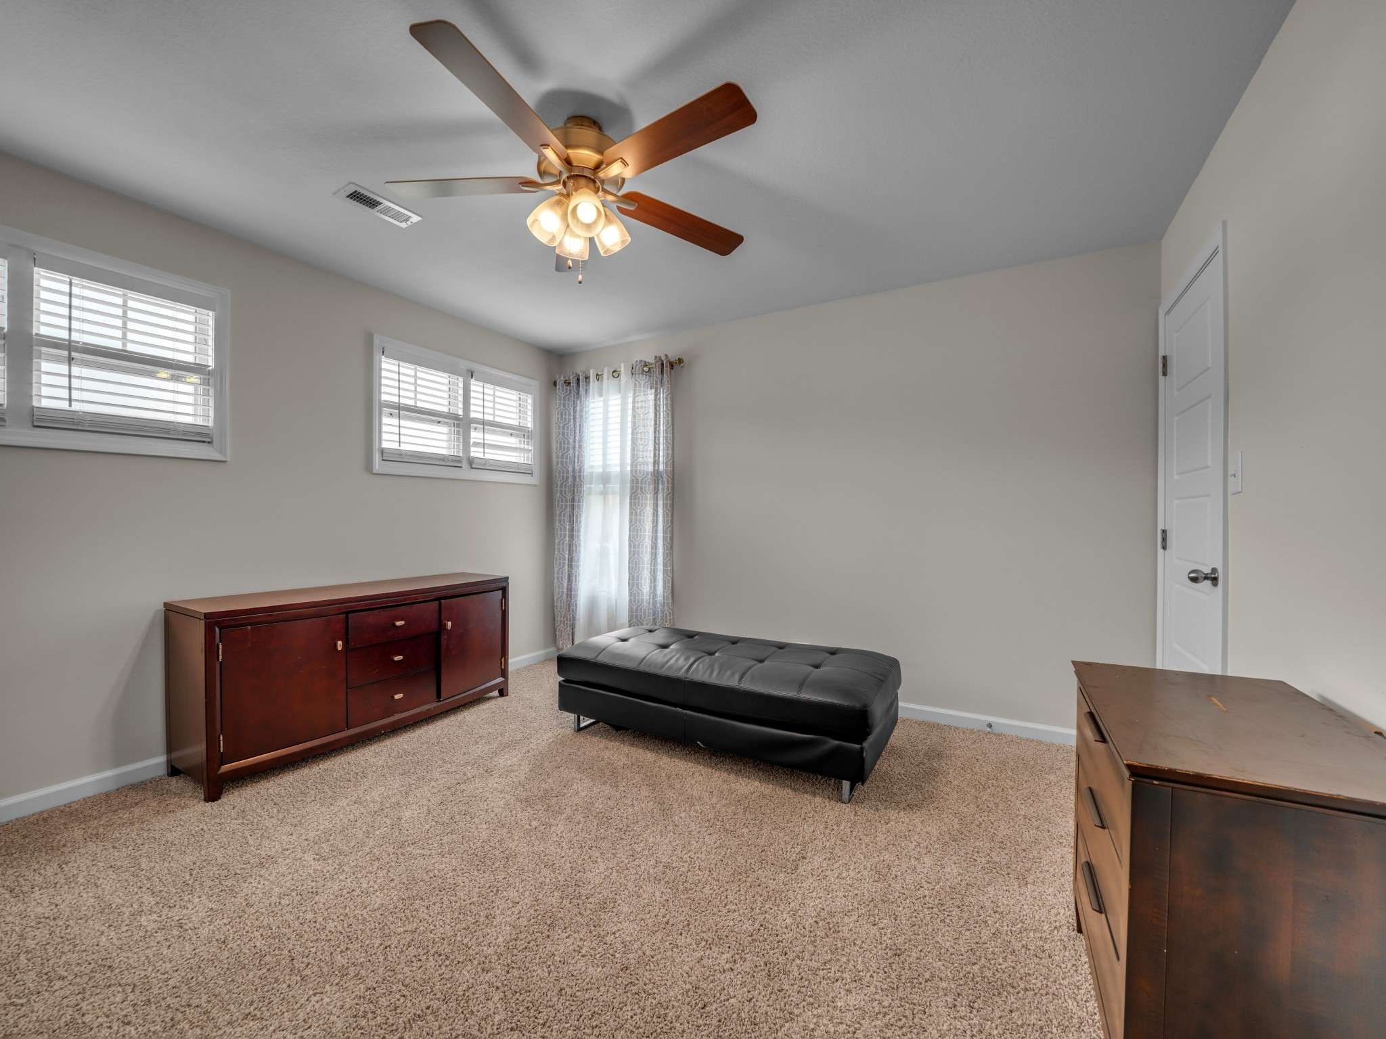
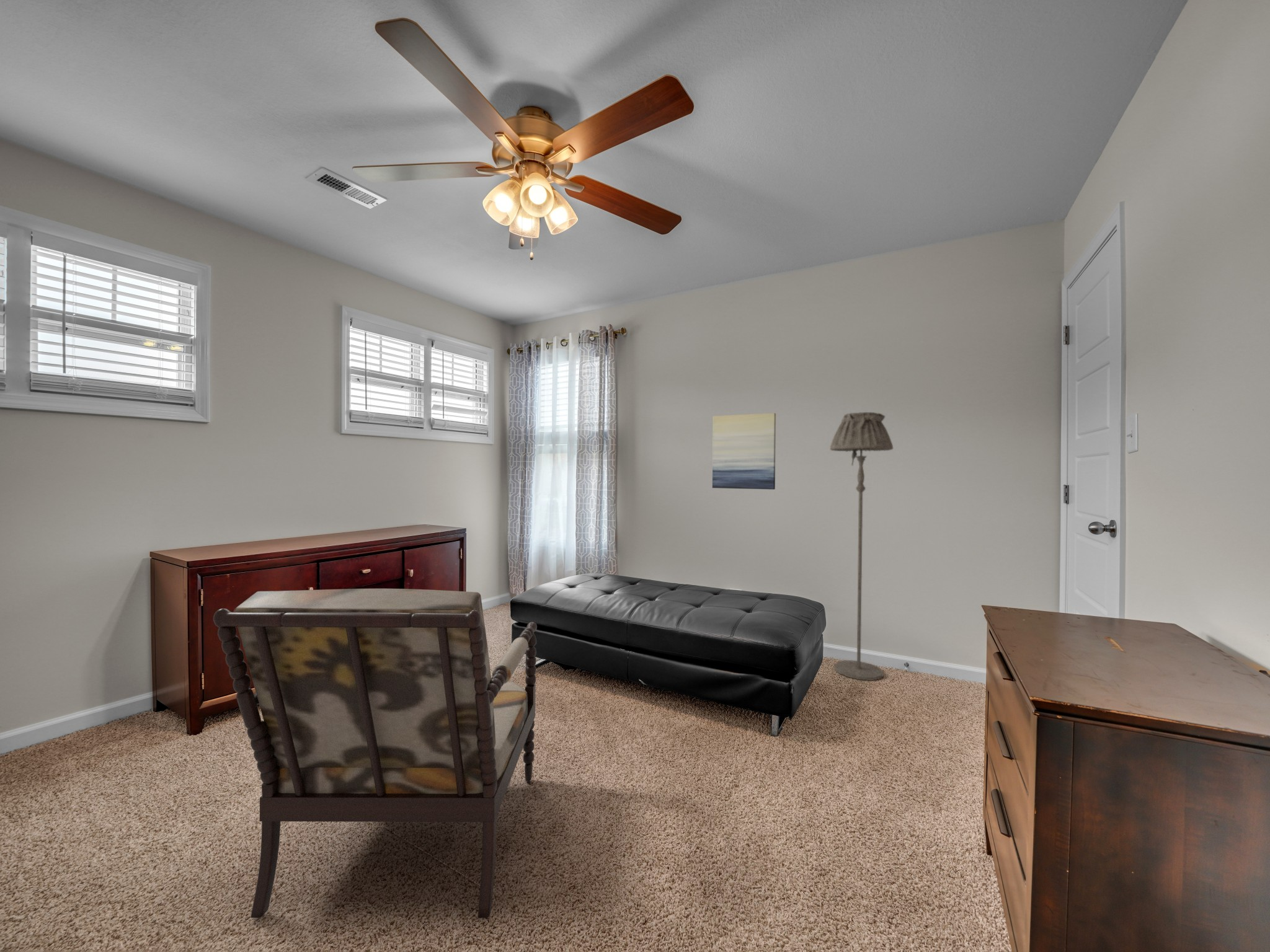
+ armchair [213,588,538,919]
+ wall art [712,412,776,490]
+ floor lamp [829,412,894,681]
